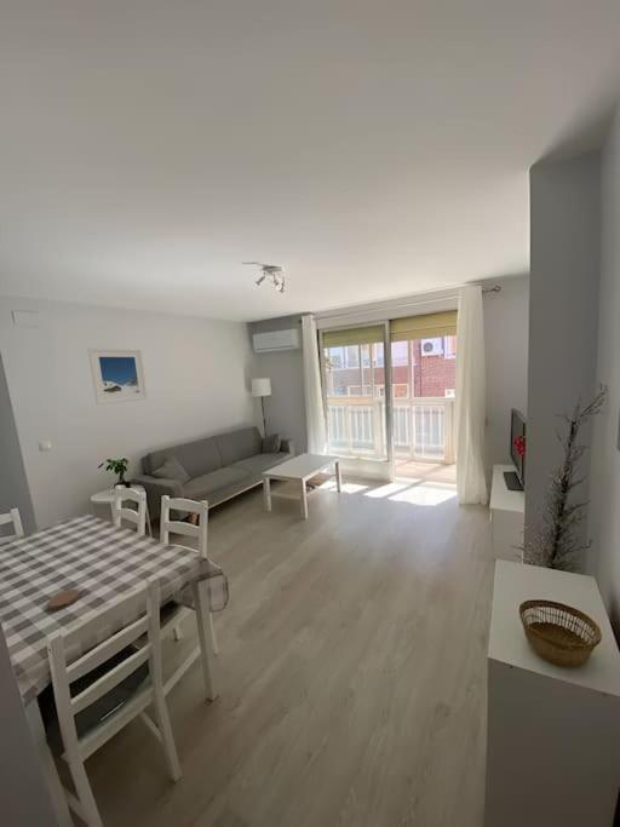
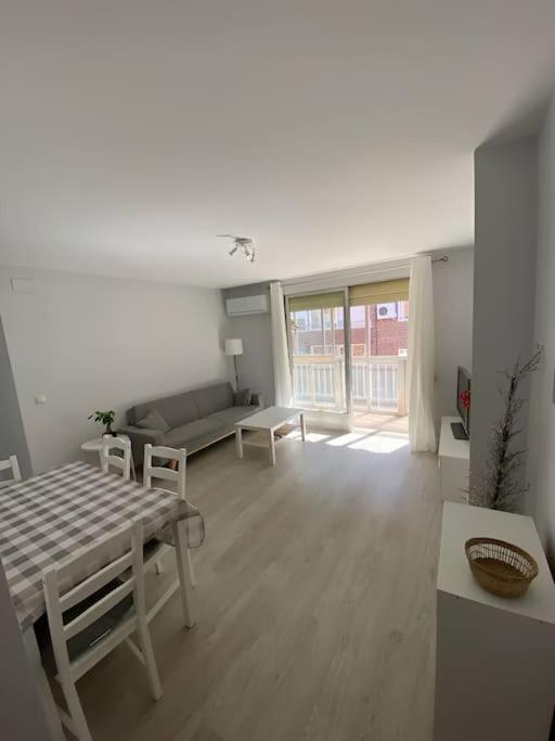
- coaster [47,588,81,611]
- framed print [87,346,149,406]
